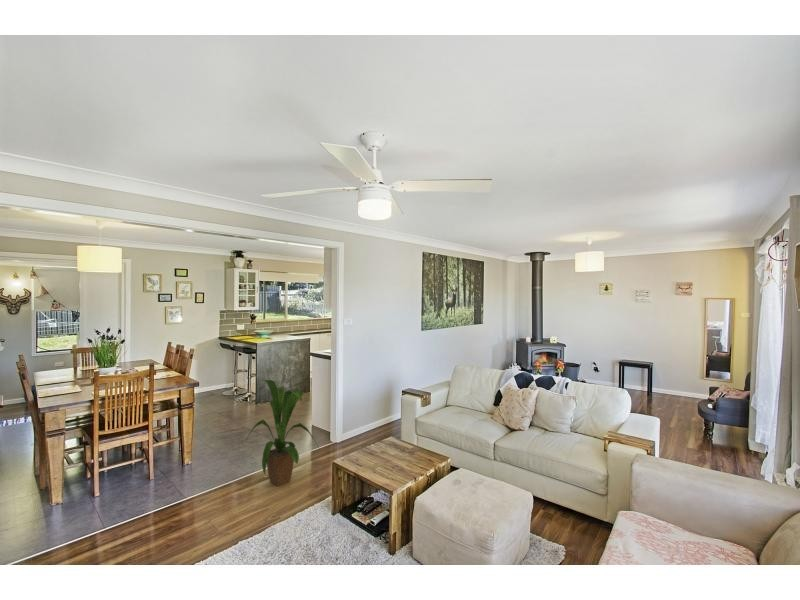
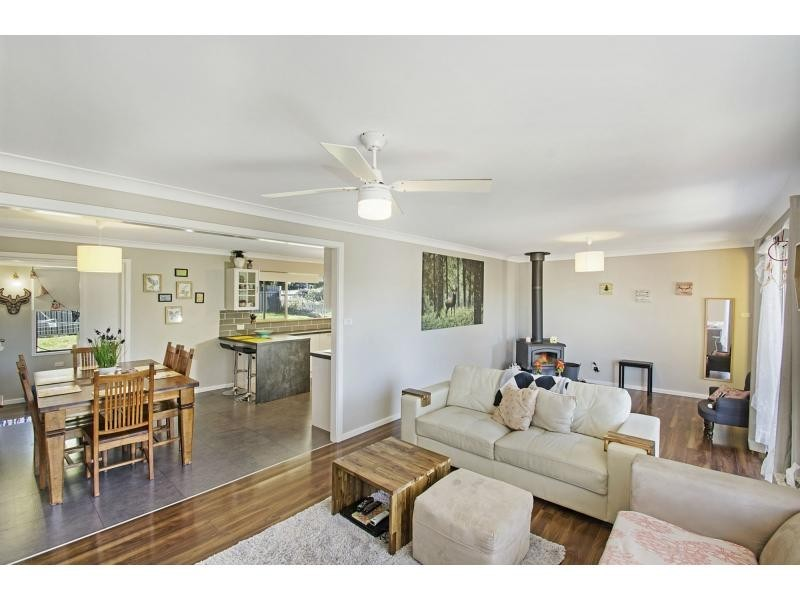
- house plant [244,379,320,487]
